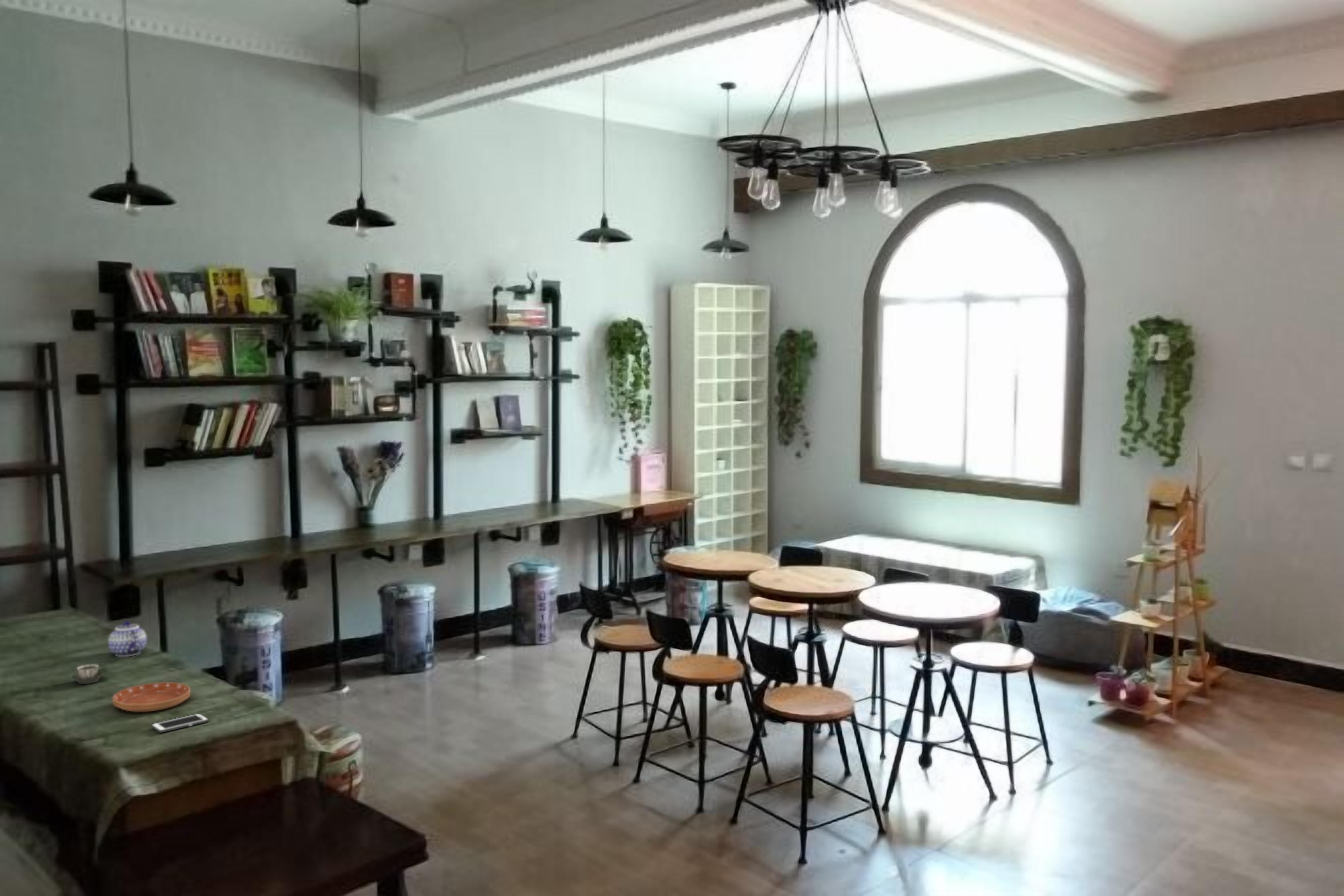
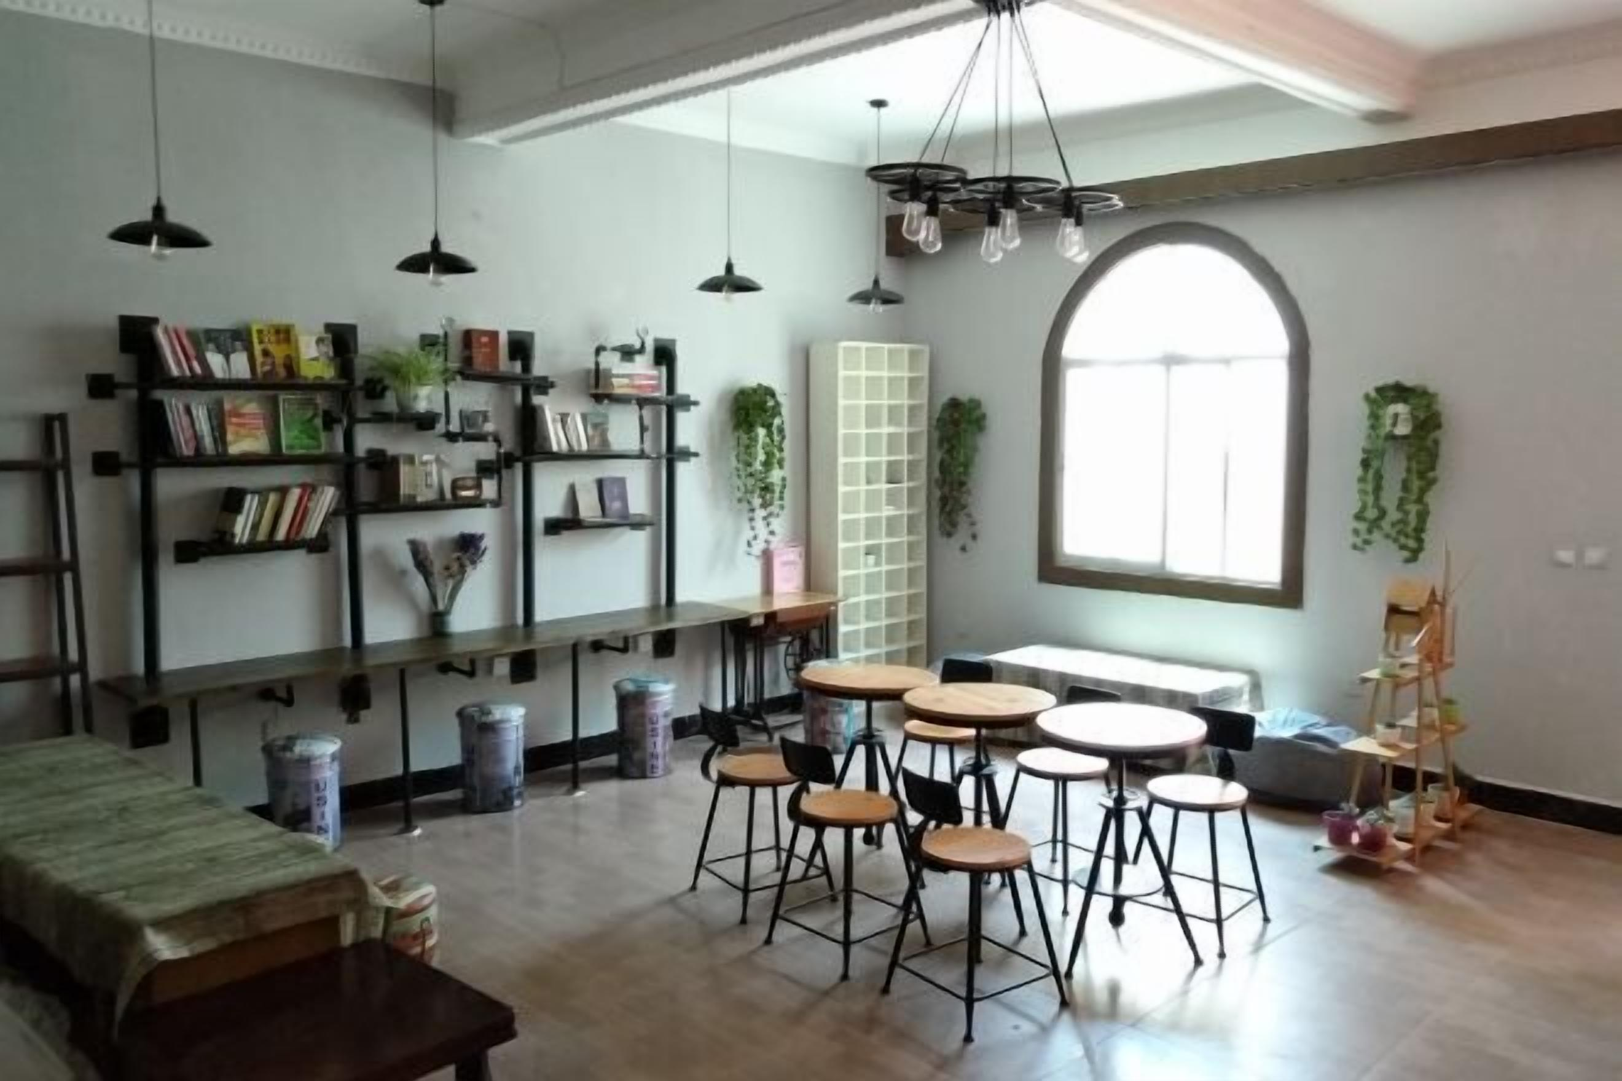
- cup [71,664,104,685]
- teapot [107,620,147,657]
- cell phone [151,713,209,733]
- saucer [112,682,191,712]
